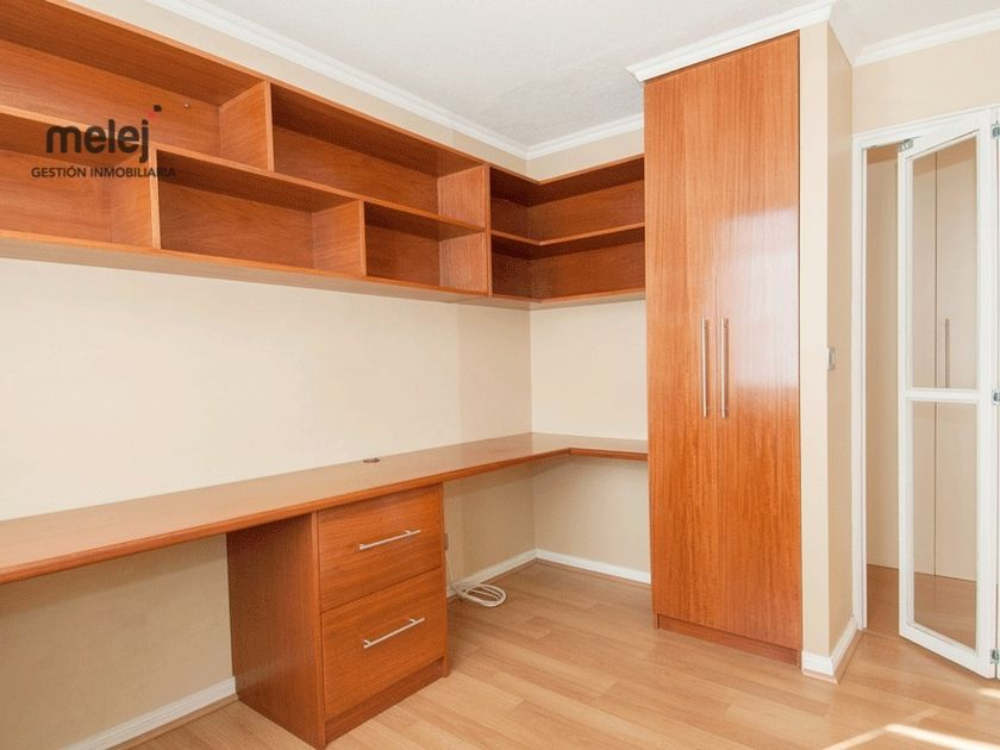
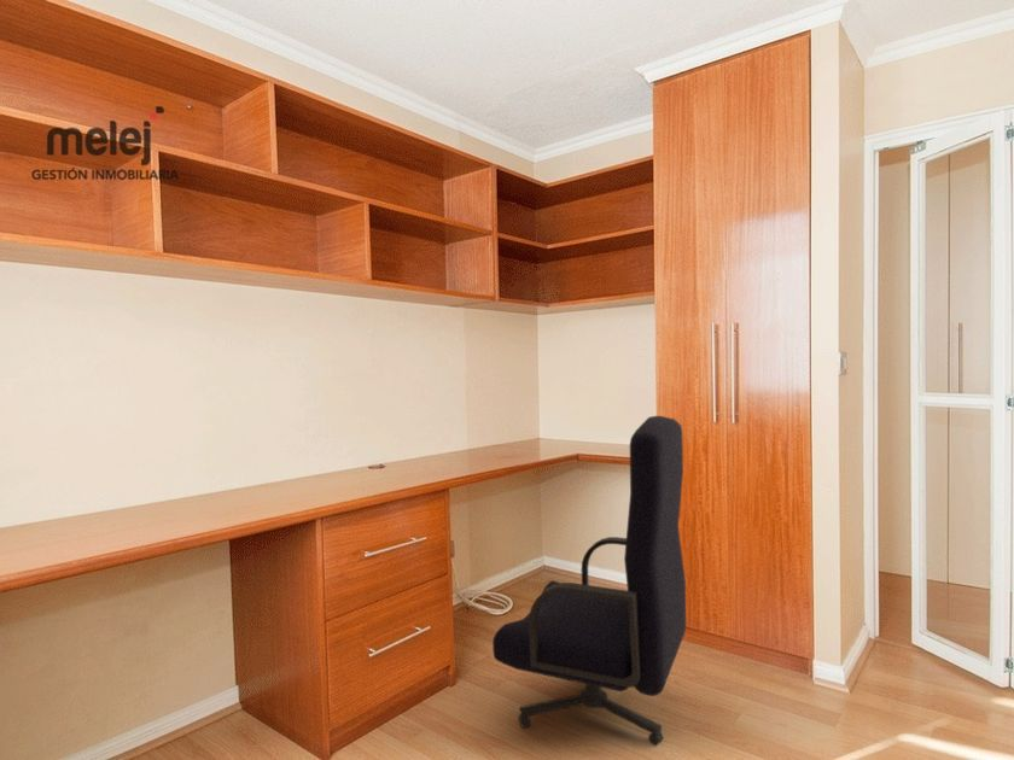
+ office chair [491,415,687,747]
